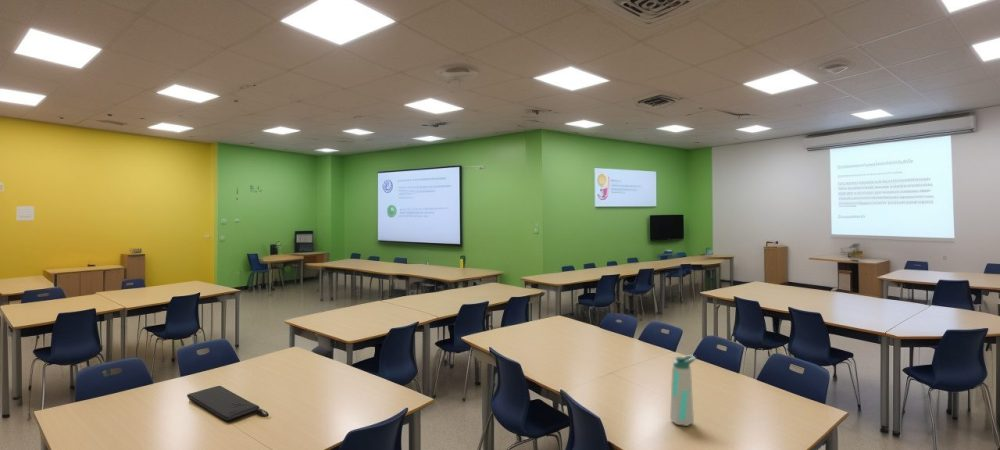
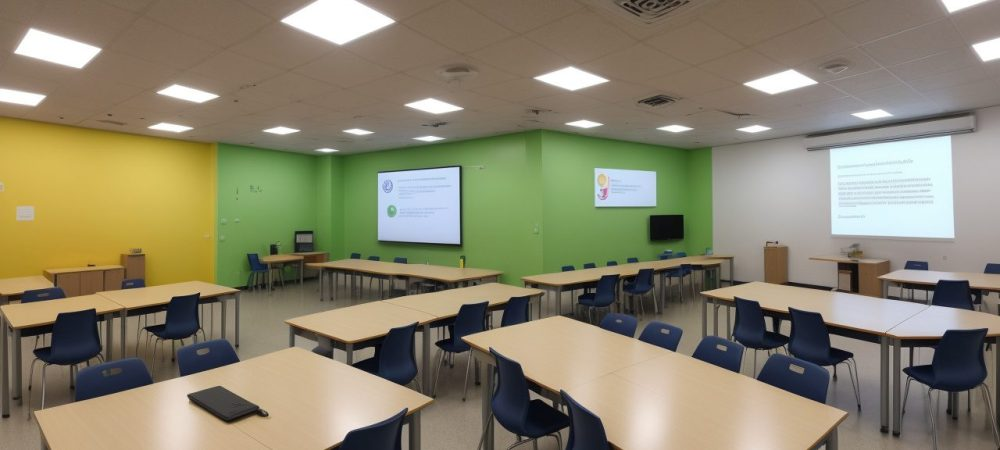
- water bottle [669,354,697,427]
